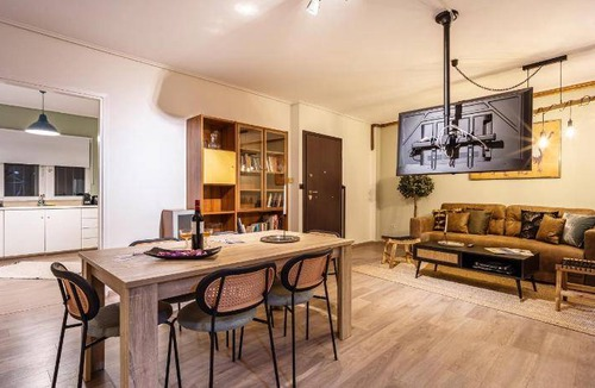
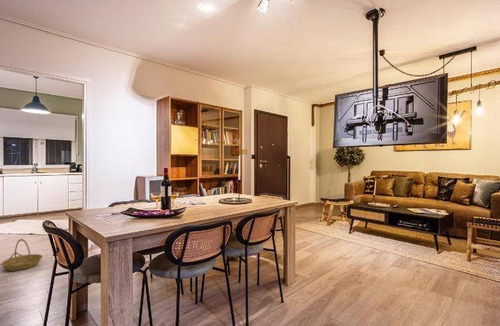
+ basket [0,238,43,272]
